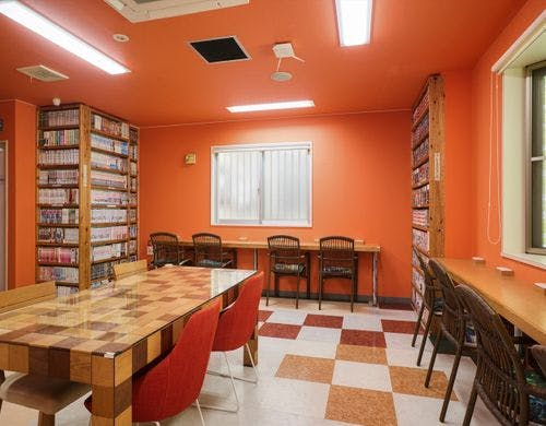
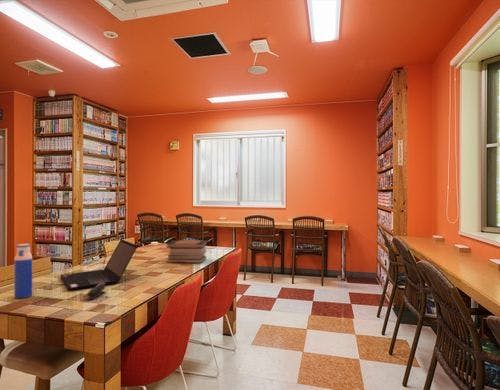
+ laptop computer [59,238,139,291]
+ stapler [85,283,107,301]
+ book stack [166,240,208,264]
+ water bottle [13,243,33,299]
